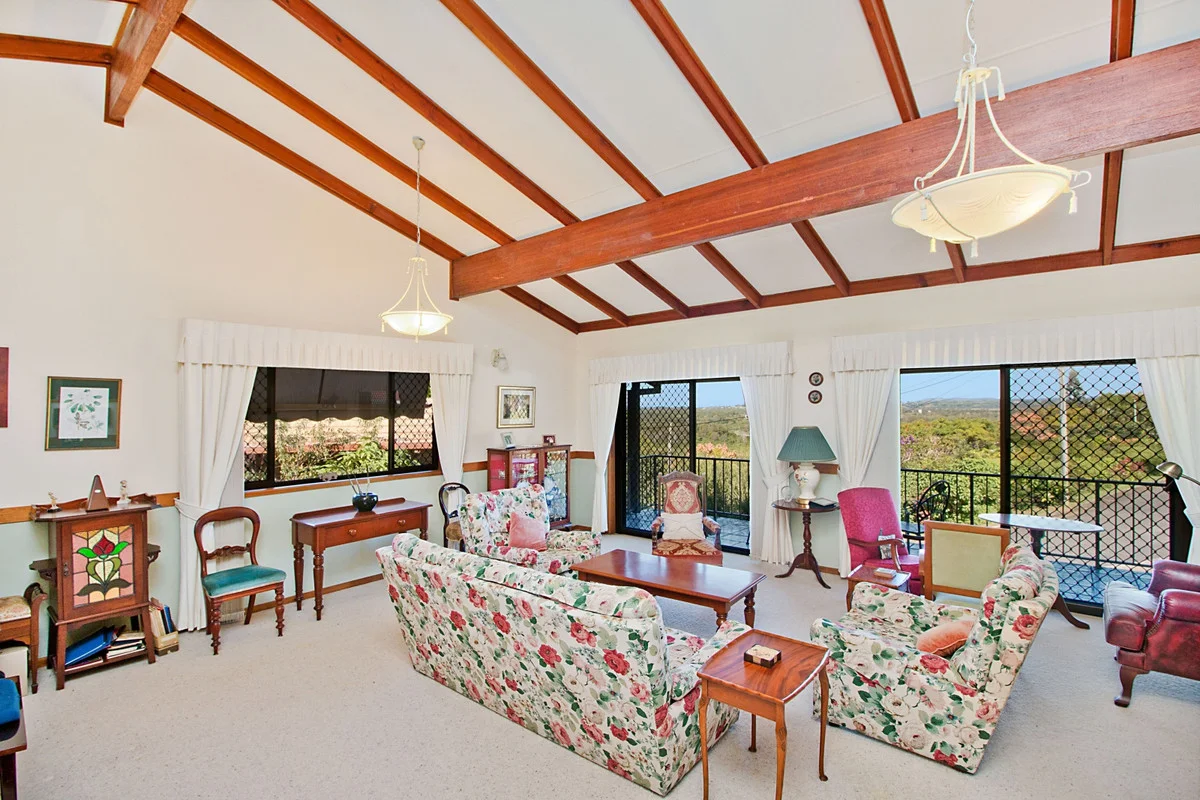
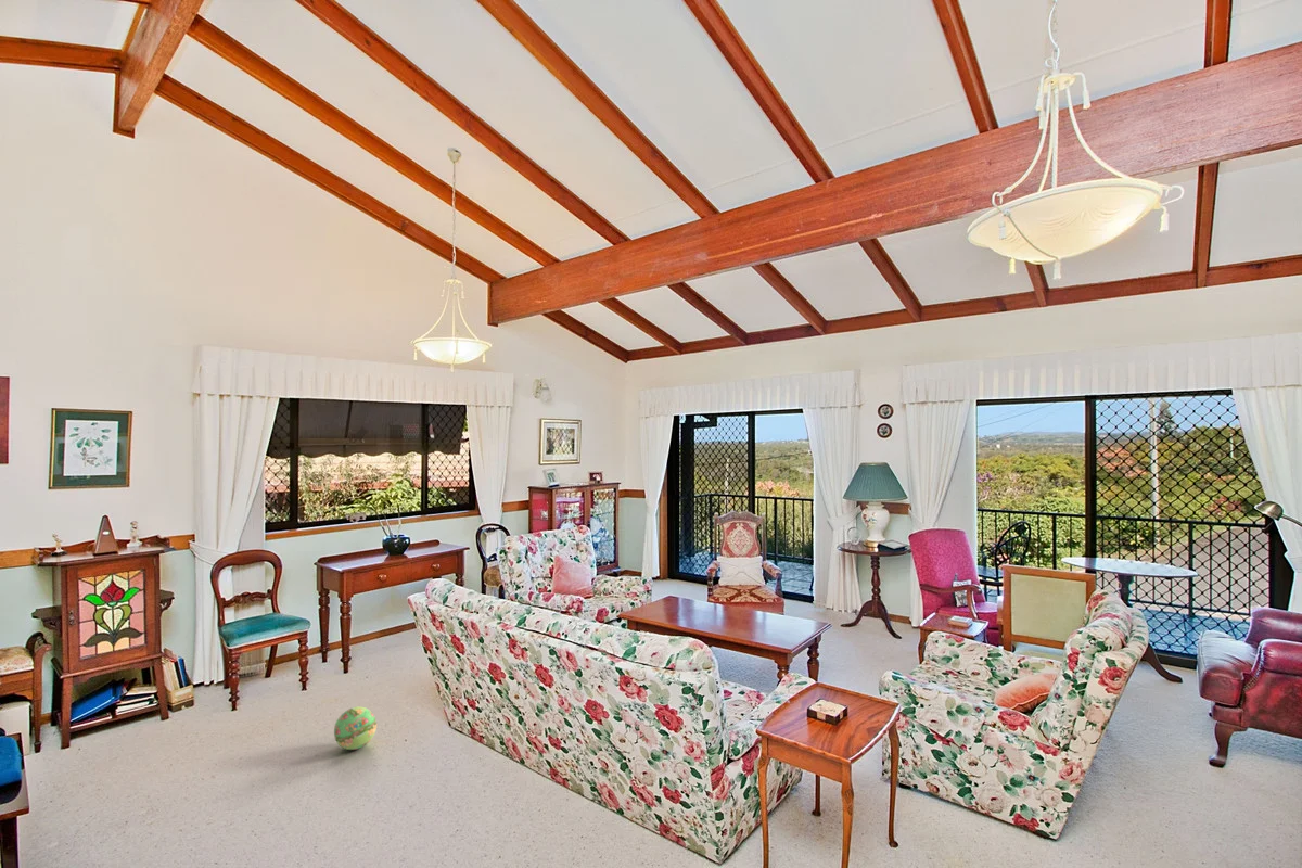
+ ball [333,705,378,751]
